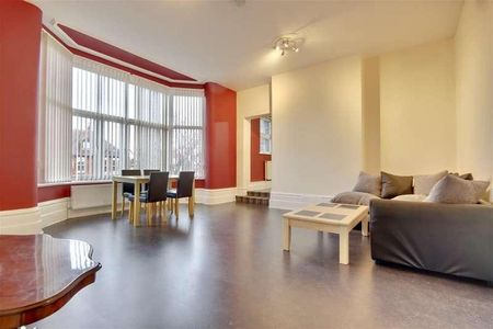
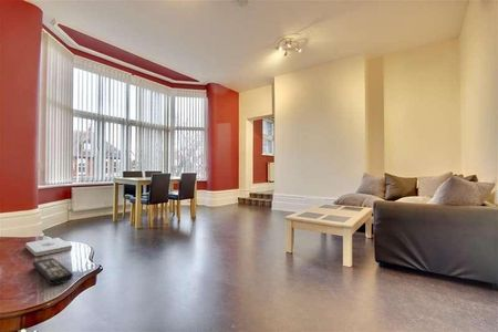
+ notepad [24,237,73,257]
+ remote control [31,257,74,286]
